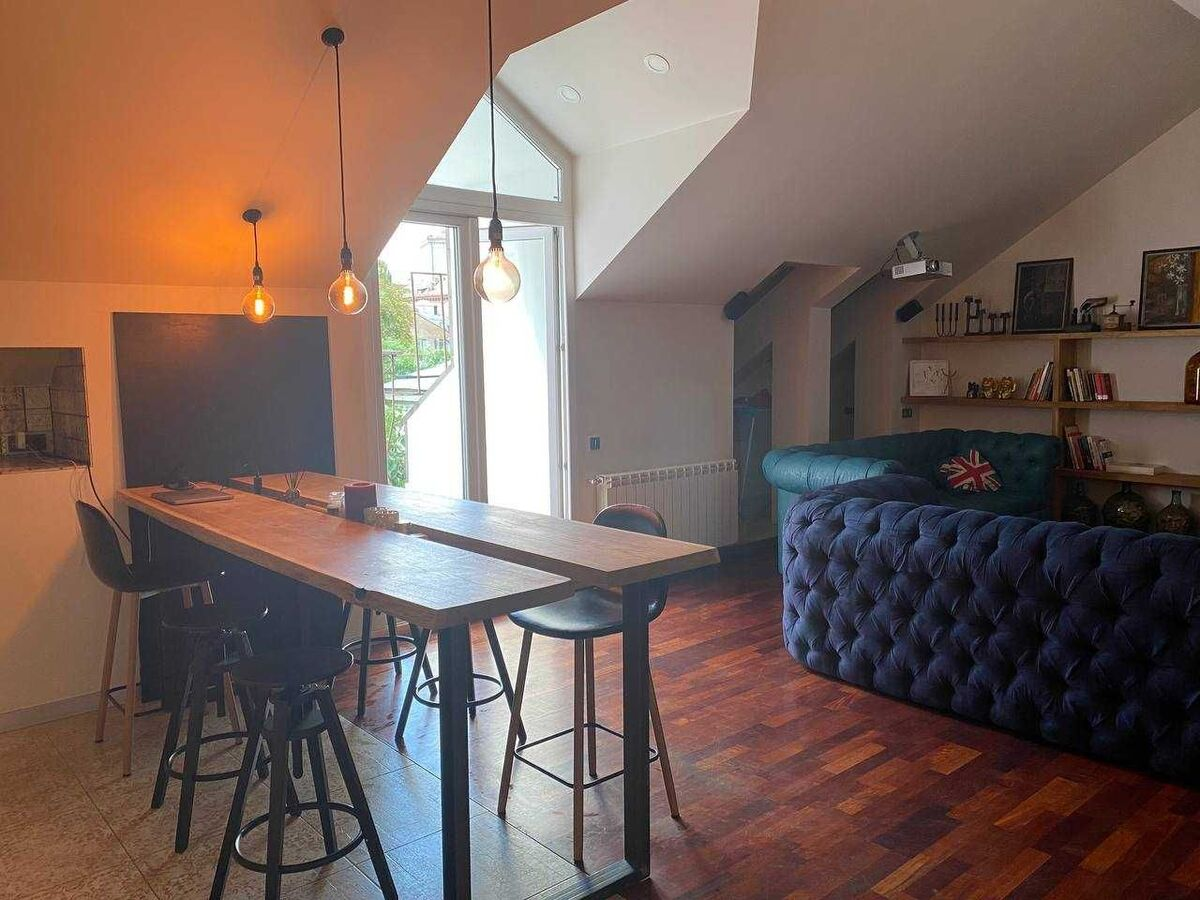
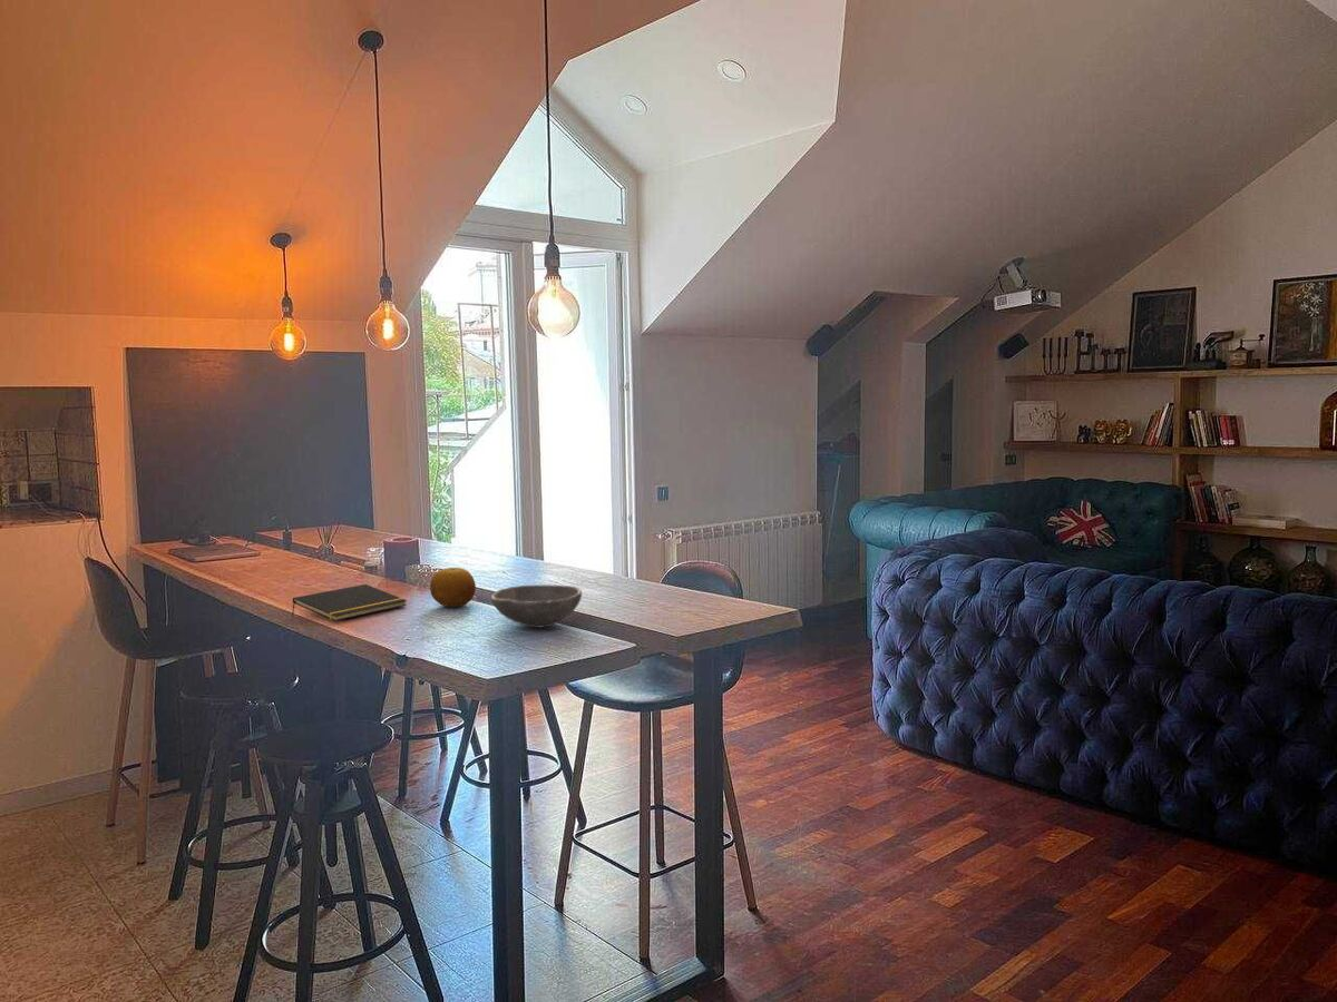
+ notepad [291,583,408,622]
+ bowl [490,584,583,628]
+ fruit [429,567,477,608]
